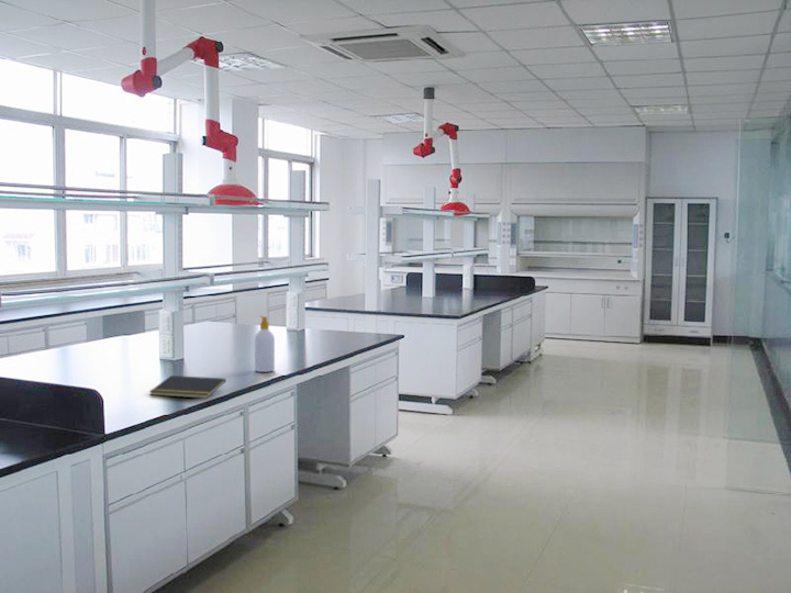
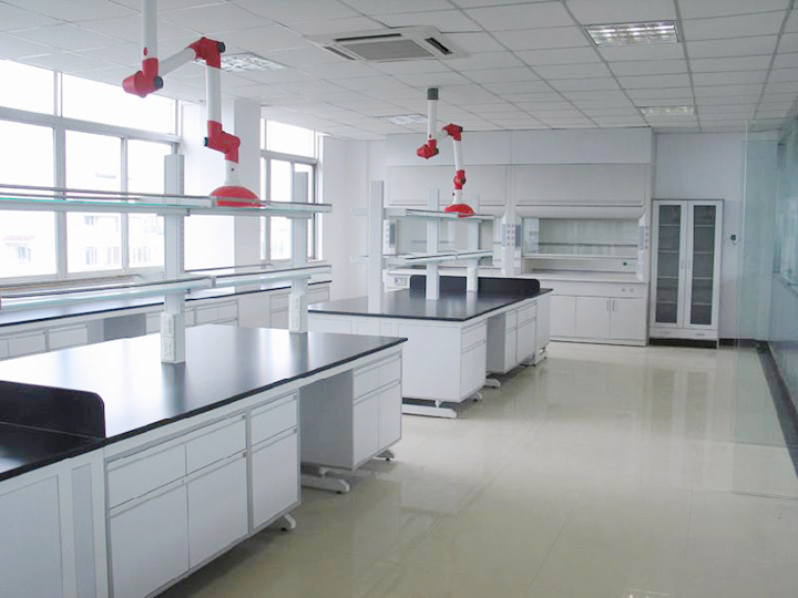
- soap bottle [254,315,276,373]
- notepad [148,374,227,400]
